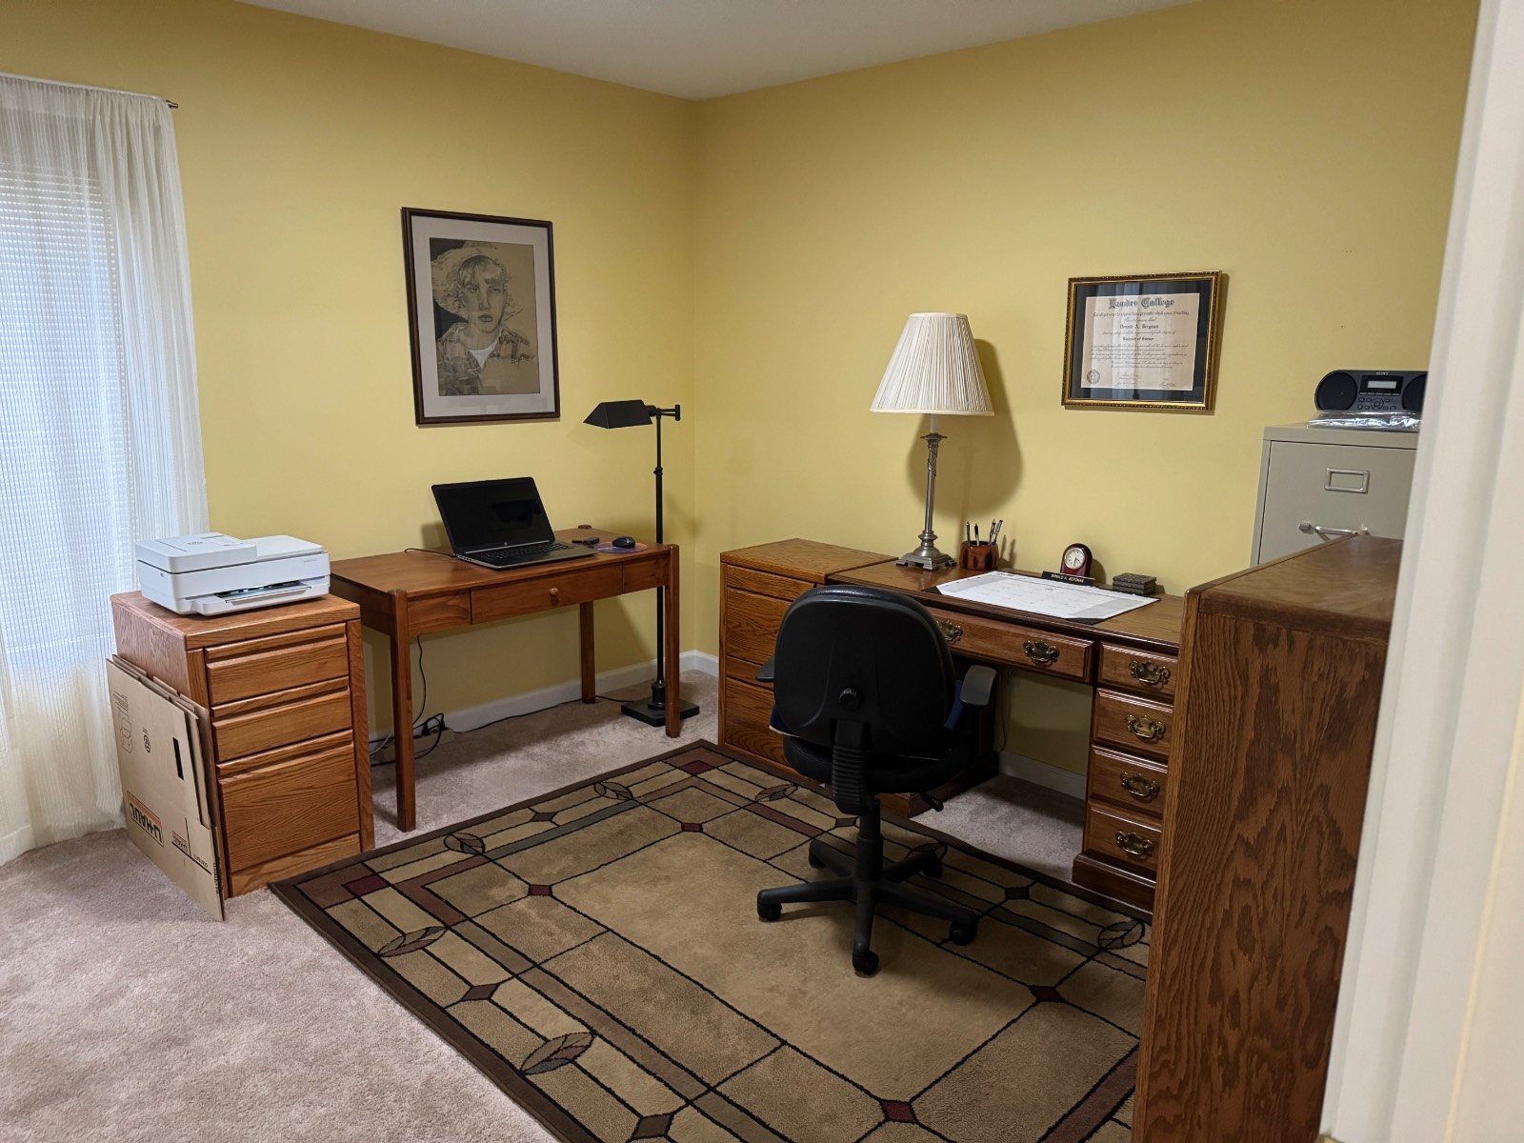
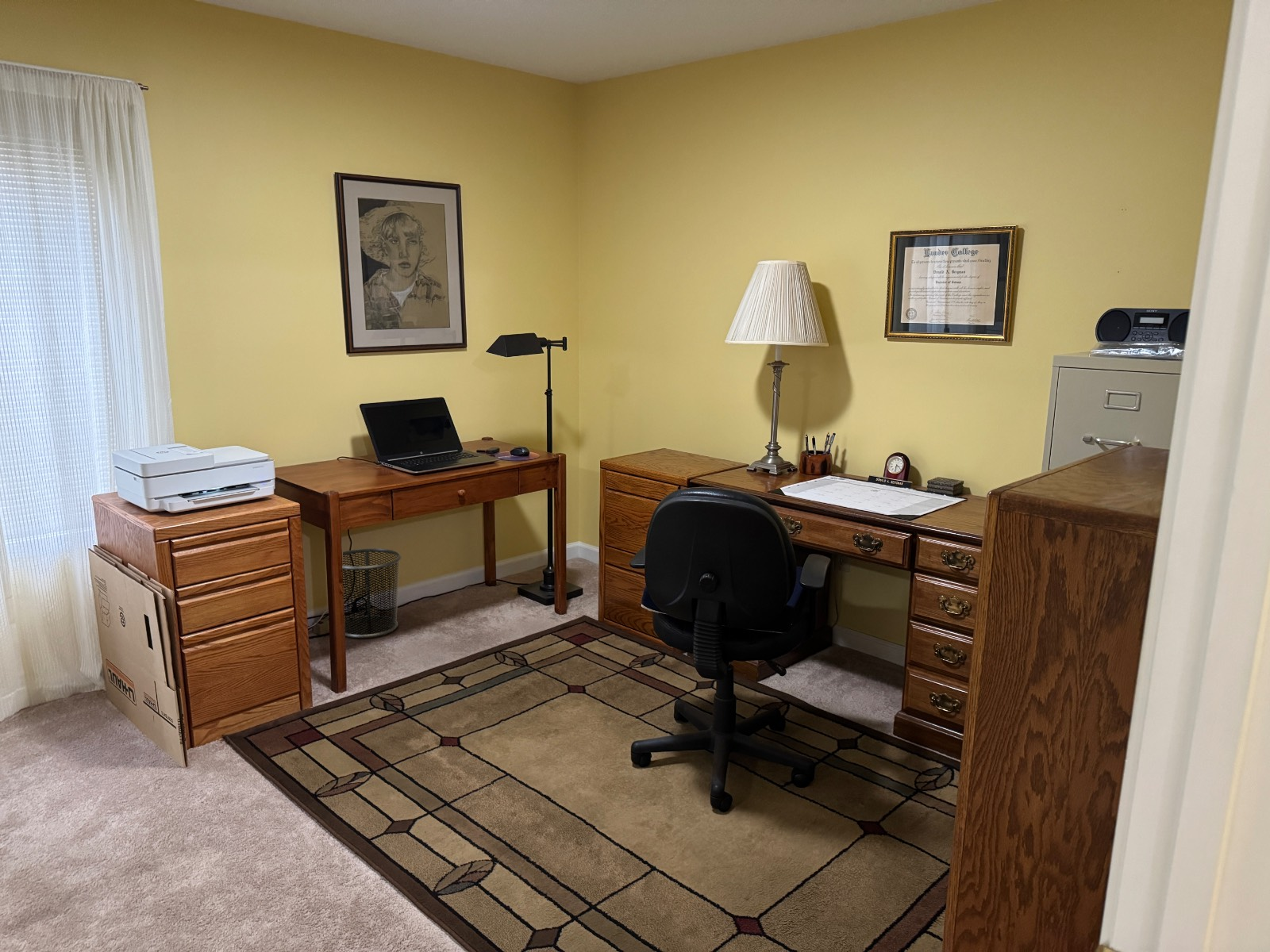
+ waste bin [341,547,402,639]
